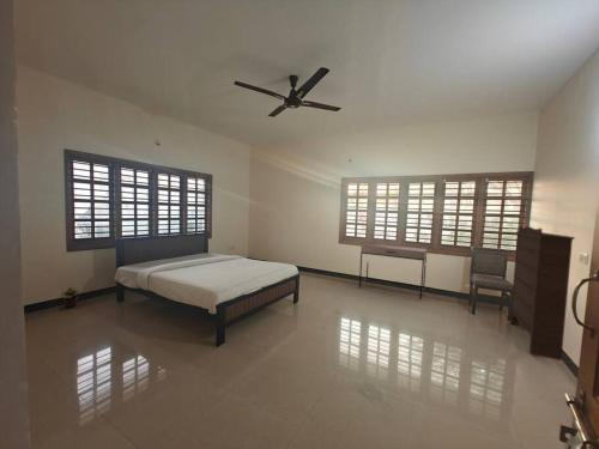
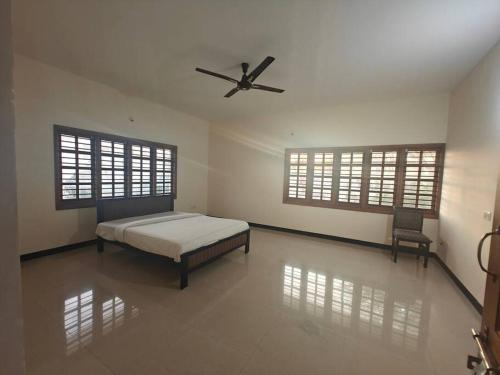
- dresser [509,225,576,362]
- desk [358,242,428,301]
- potted plant [59,286,80,309]
